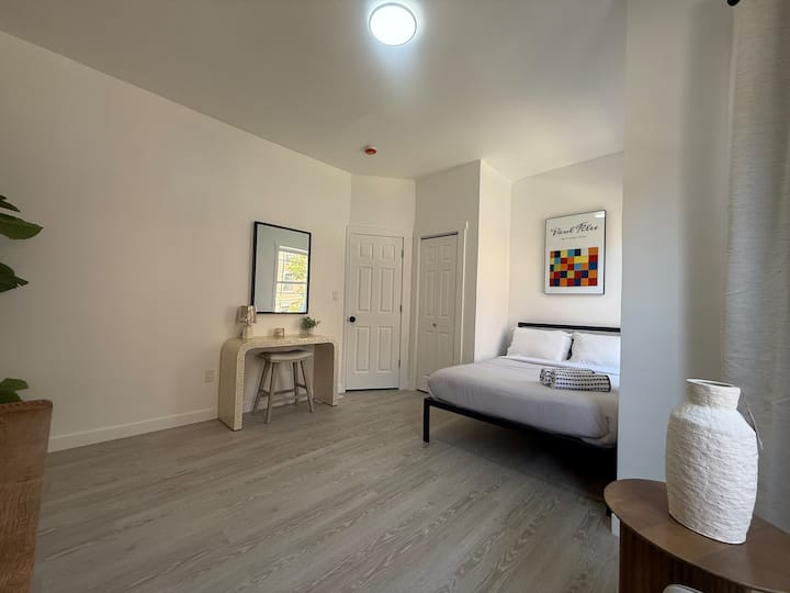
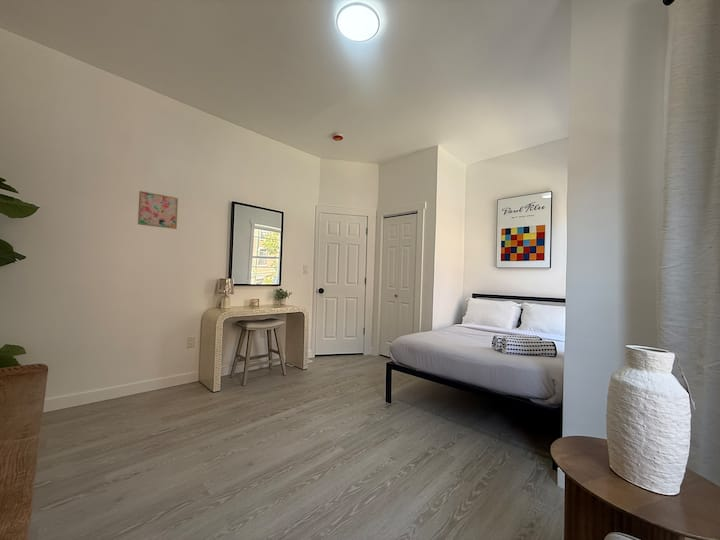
+ wall art [137,190,179,230]
